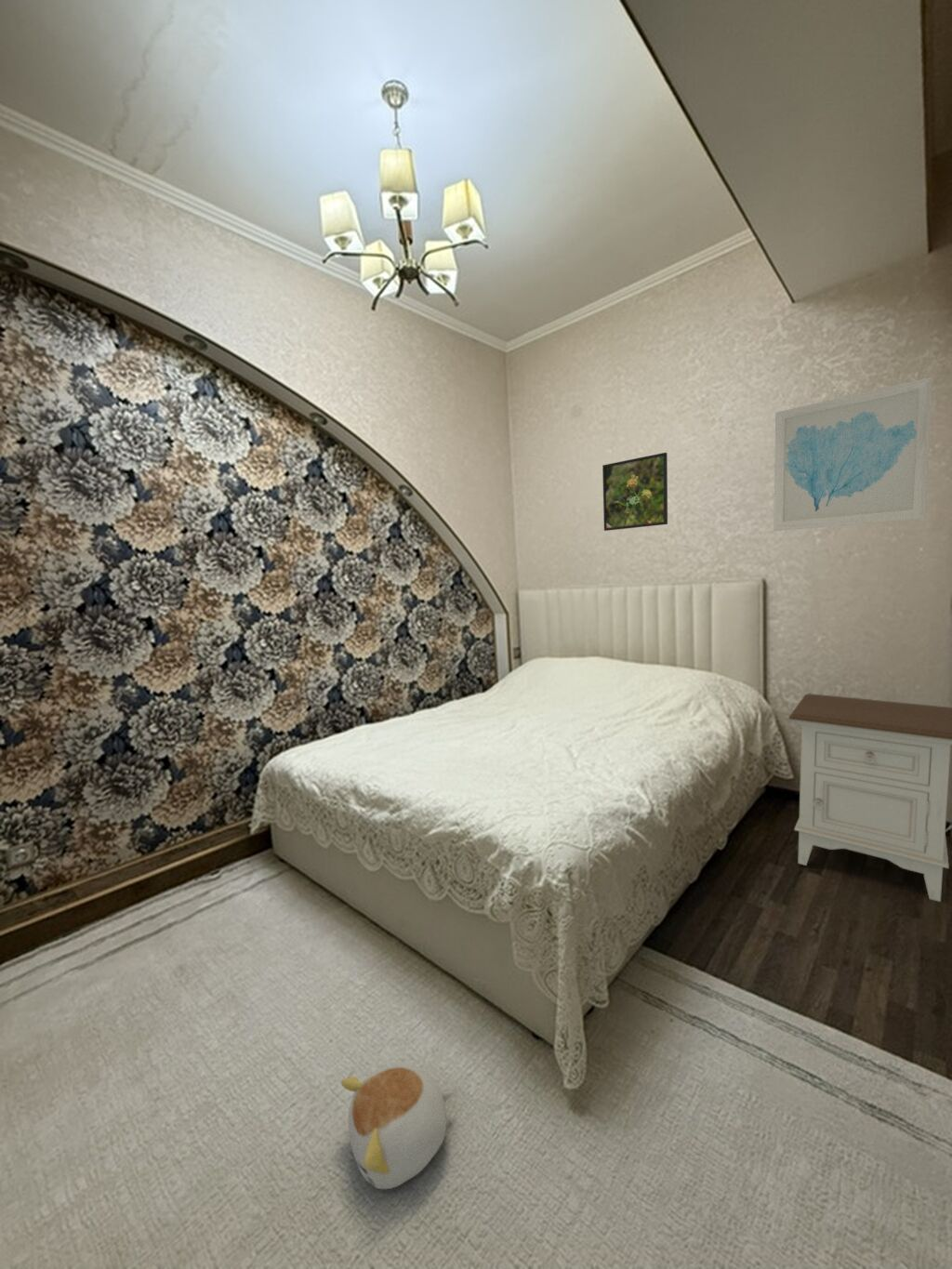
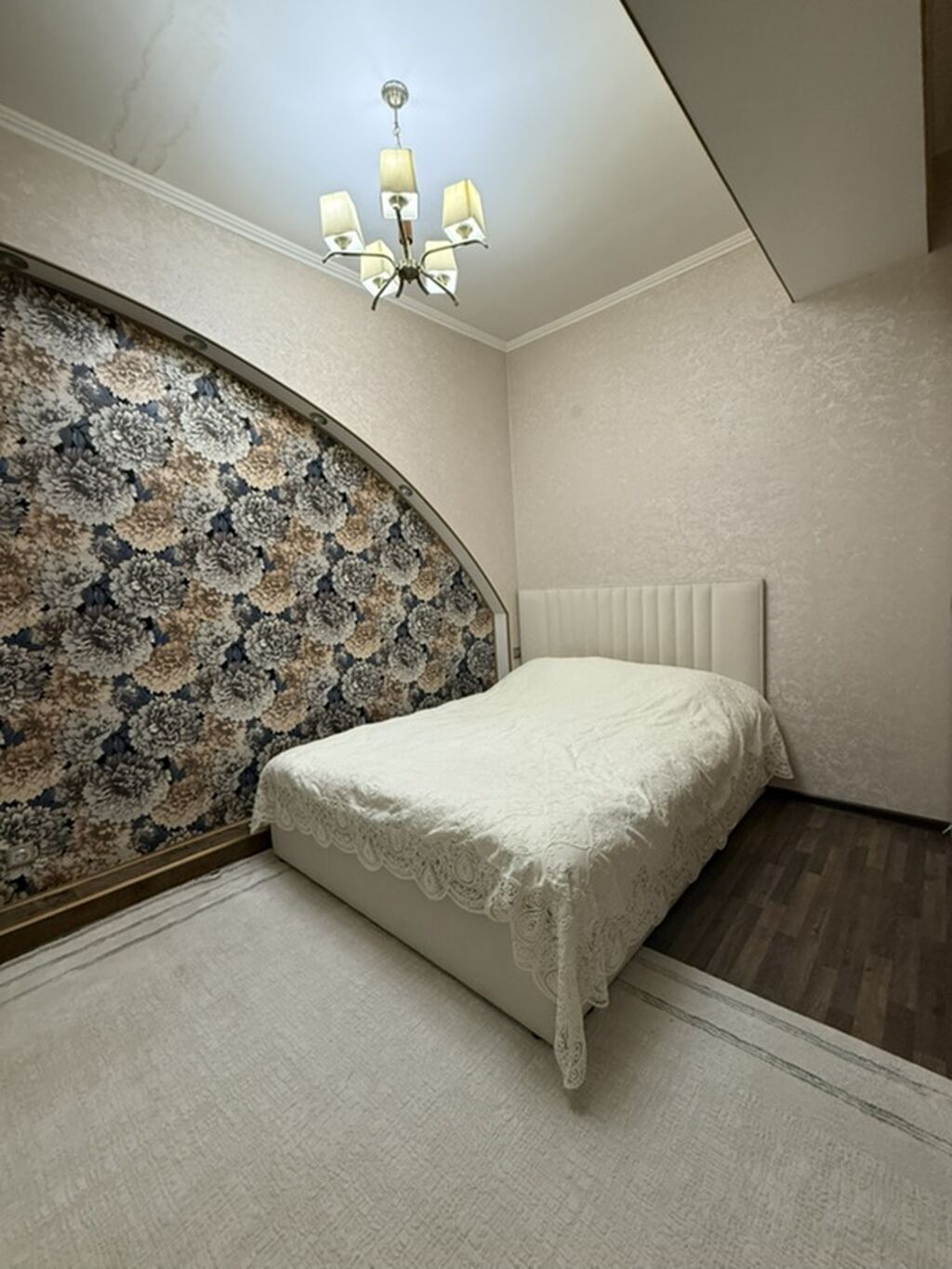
- nightstand [787,693,952,903]
- plush toy [340,1064,455,1190]
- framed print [602,452,668,532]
- wall art [773,377,933,532]
